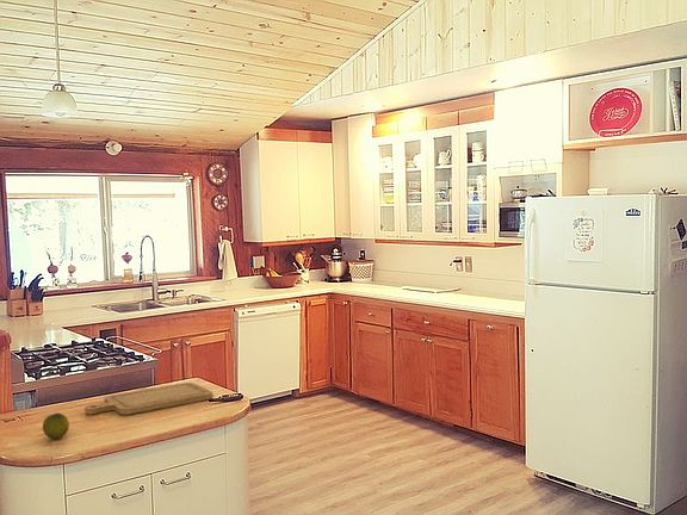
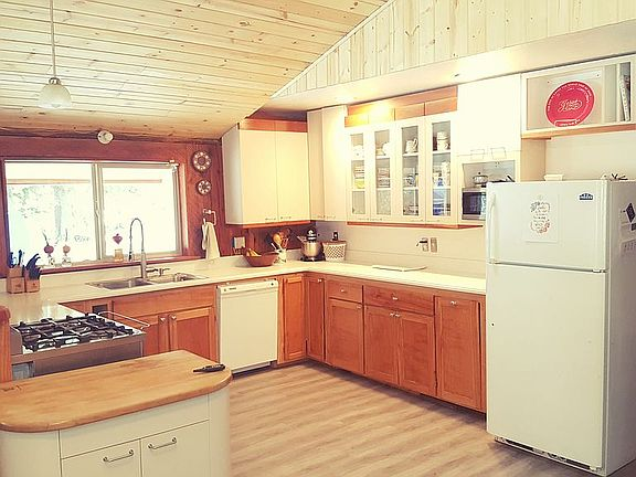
- fruit [42,412,70,440]
- chopping board [83,381,213,416]
